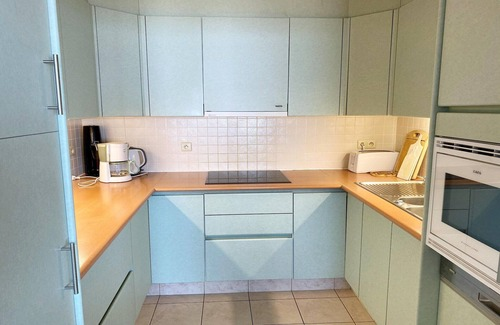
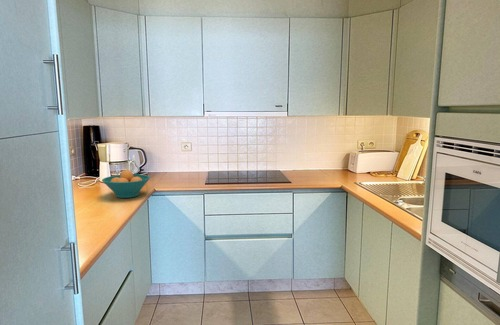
+ fruit bowl [101,169,151,199]
